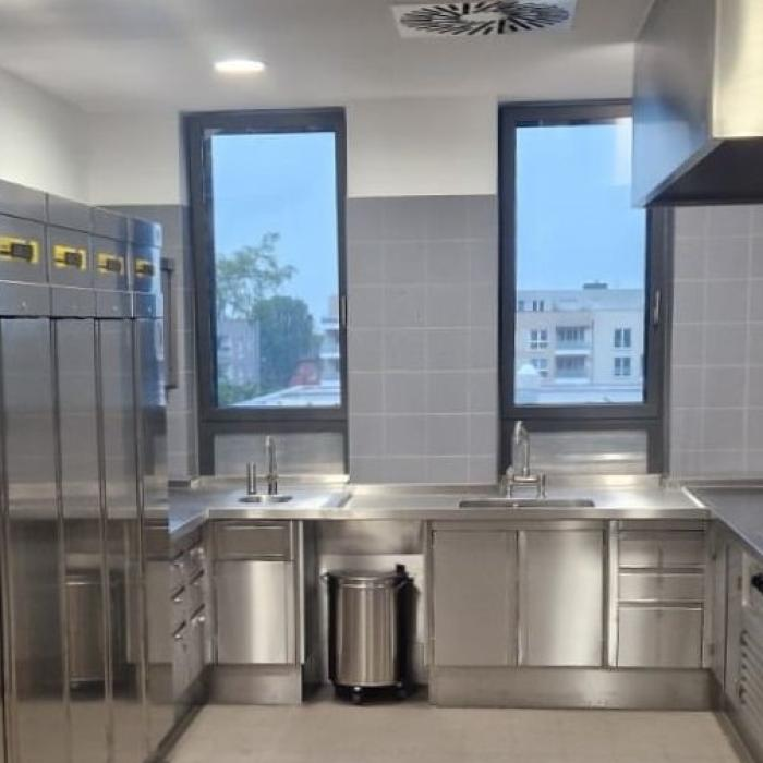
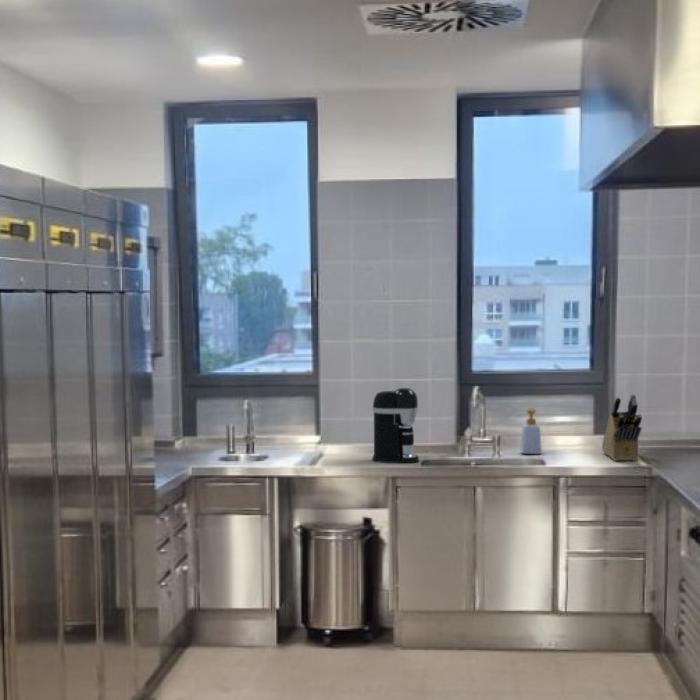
+ soap bottle [519,407,543,455]
+ knife block [601,393,643,462]
+ coffee maker [371,387,420,464]
